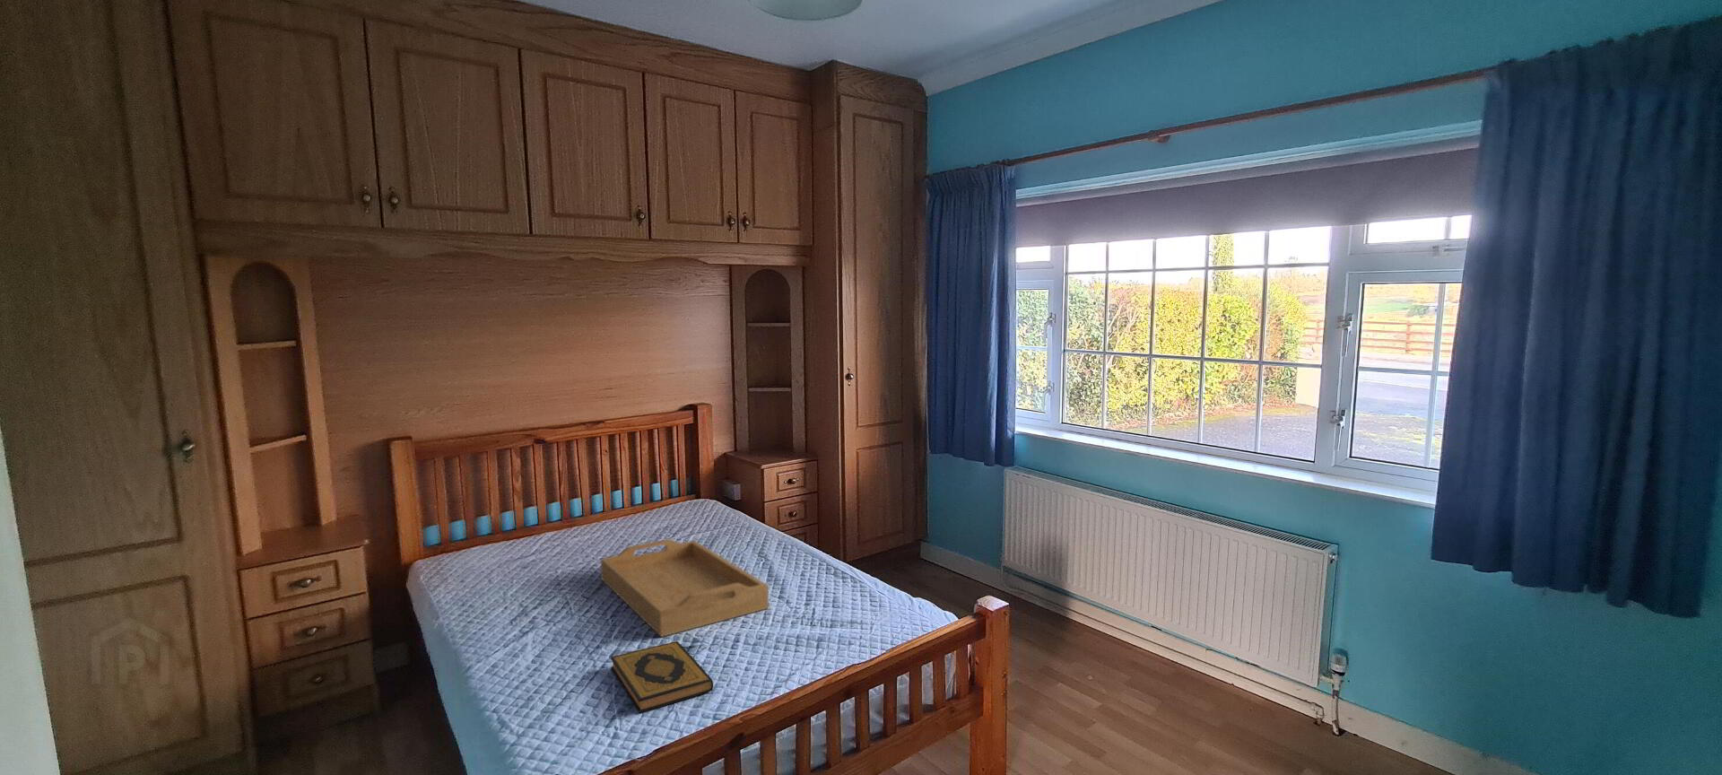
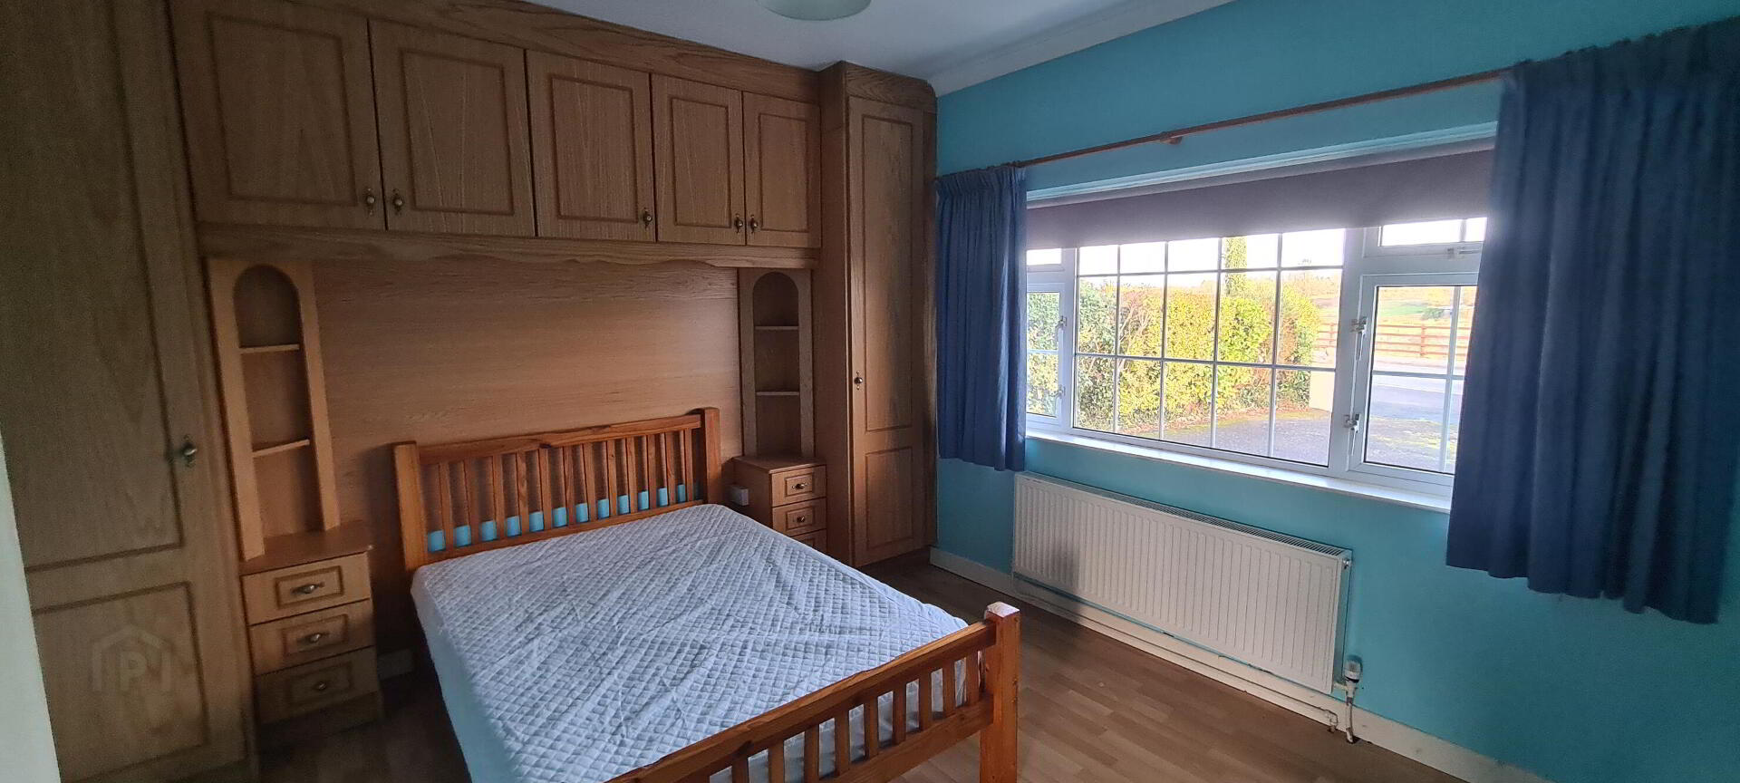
- serving tray [600,538,770,638]
- hardback book [610,640,714,714]
